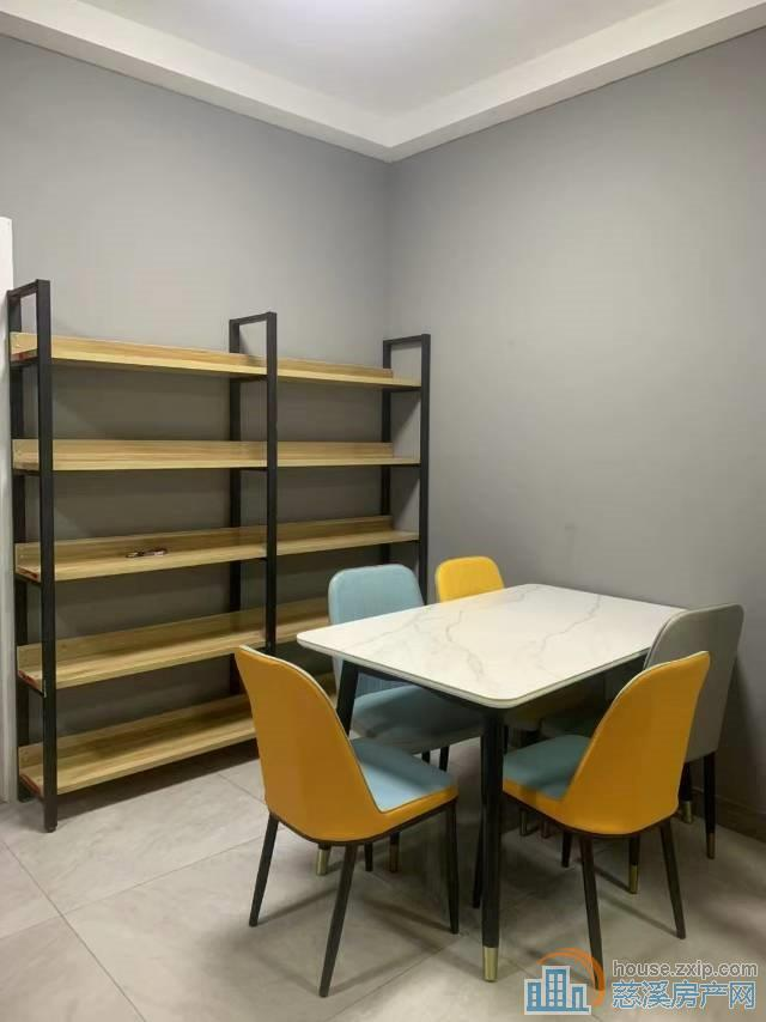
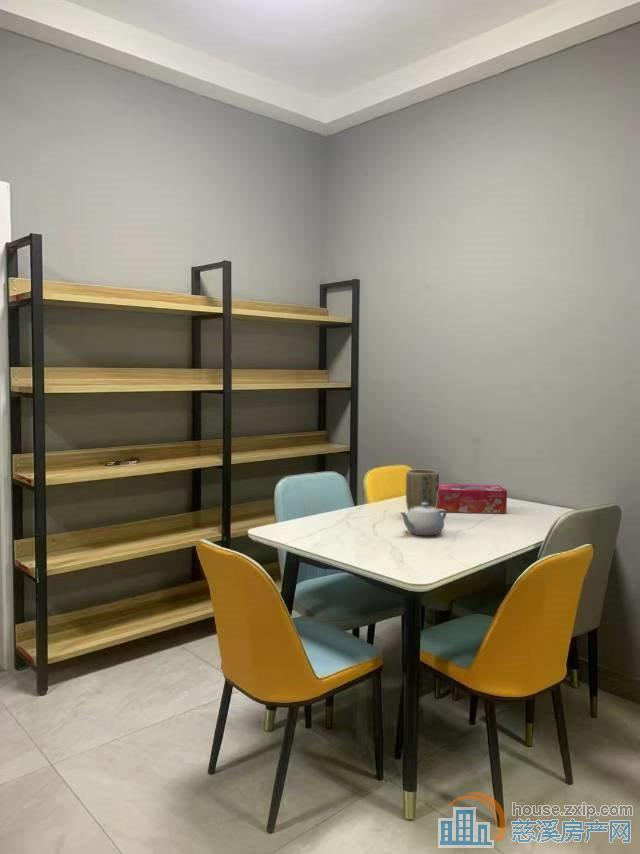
+ tissue box [436,483,508,514]
+ plant pot [405,468,440,512]
+ teapot [398,503,448,537]
